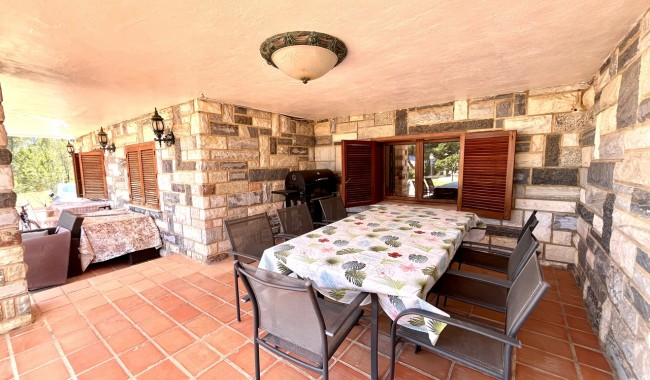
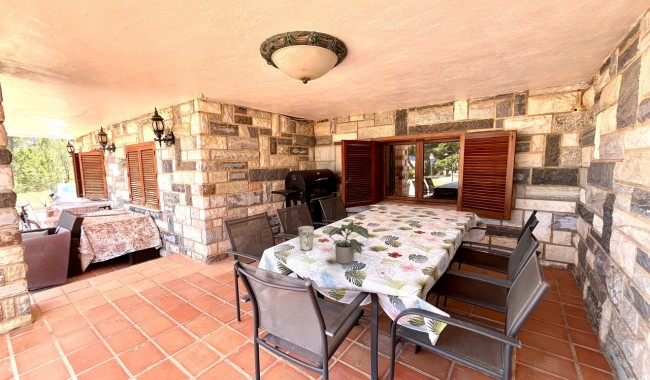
+ cup [297,225,315,252]
+ potted plant [328,220,370,266]
